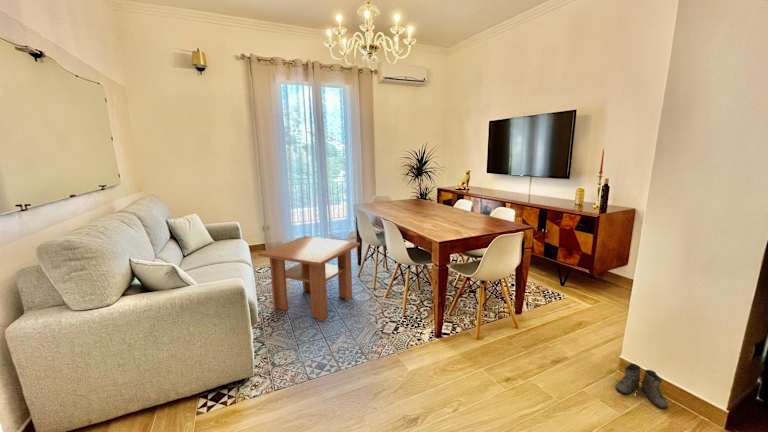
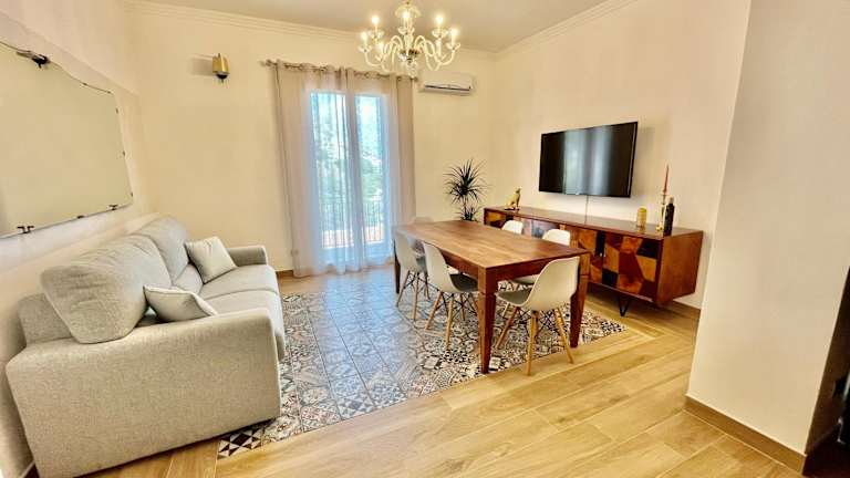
- boots [614,362,669,410]
- coffee table [257,235,361,322]
